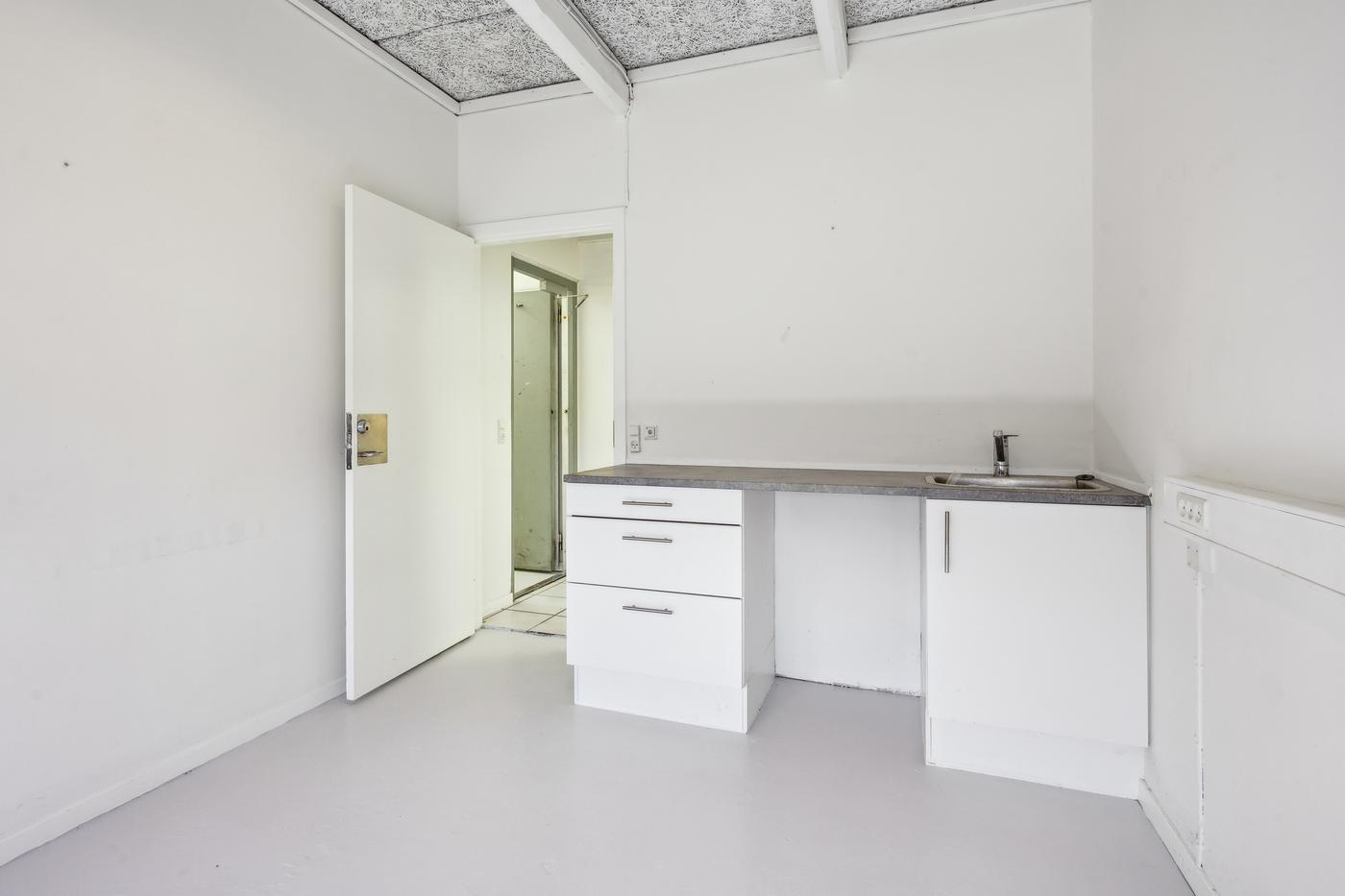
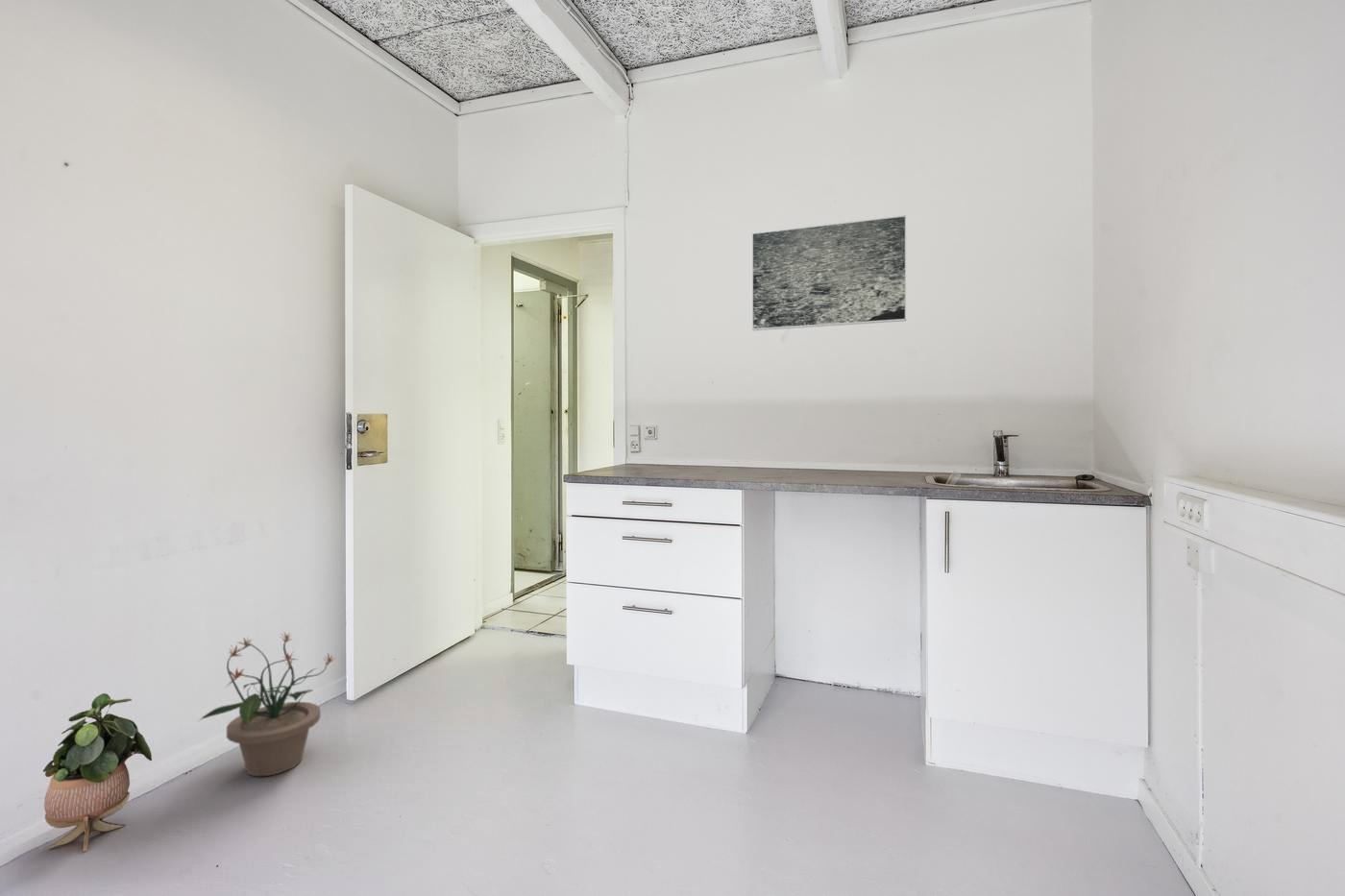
+ potted plant [198,631,336,777]
+ potted plant [42,692,153,852]
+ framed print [751,214,907,331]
